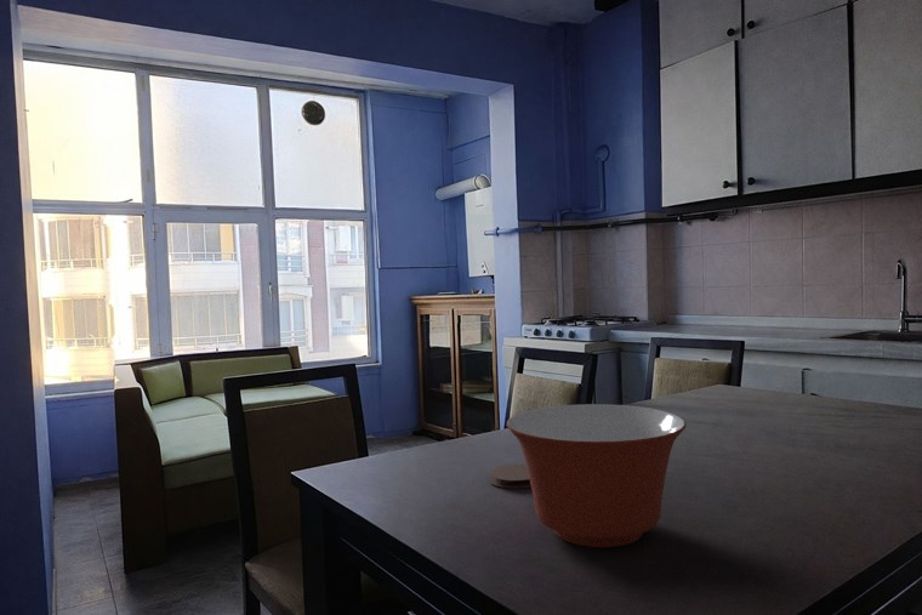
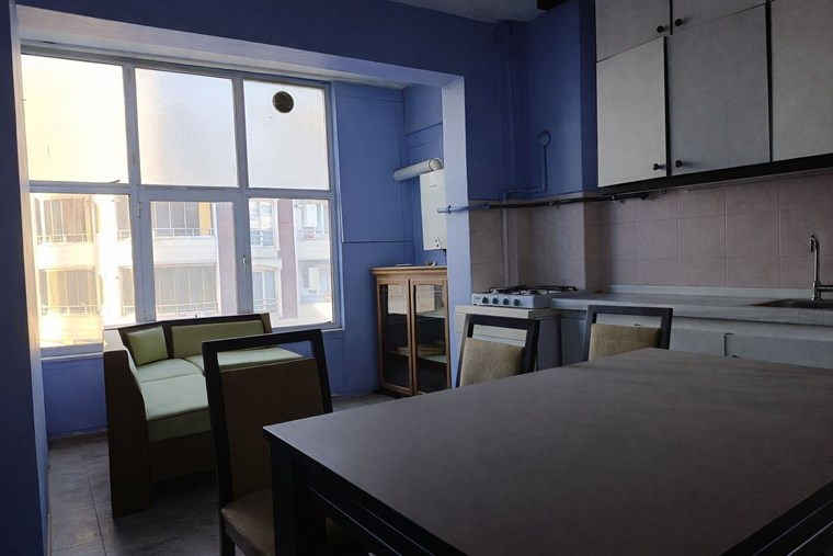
- mixing bowl [506,403,688,548]
- coaster [488,463,531,489]
